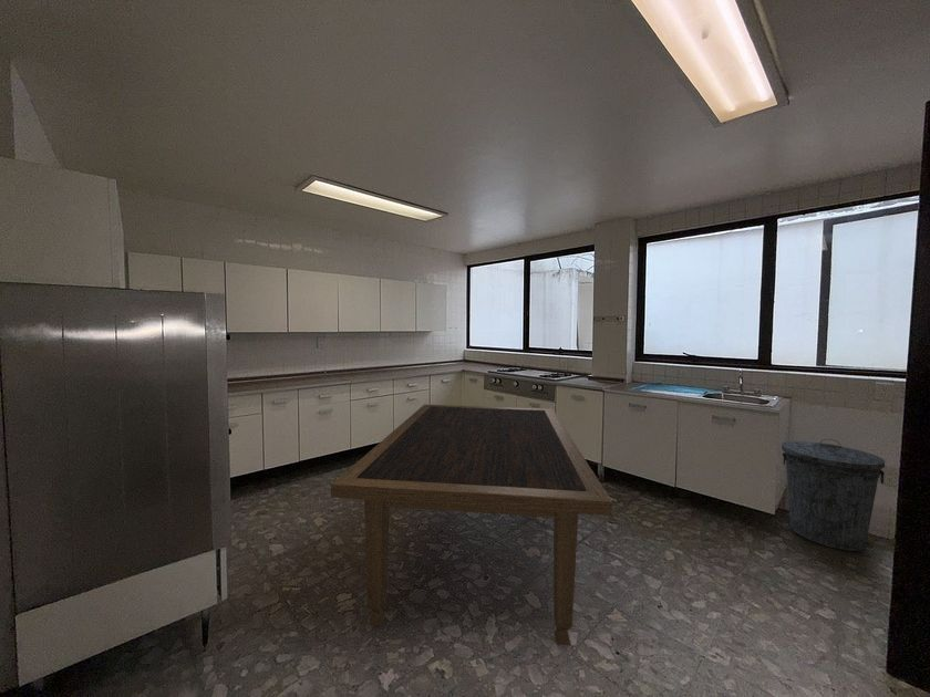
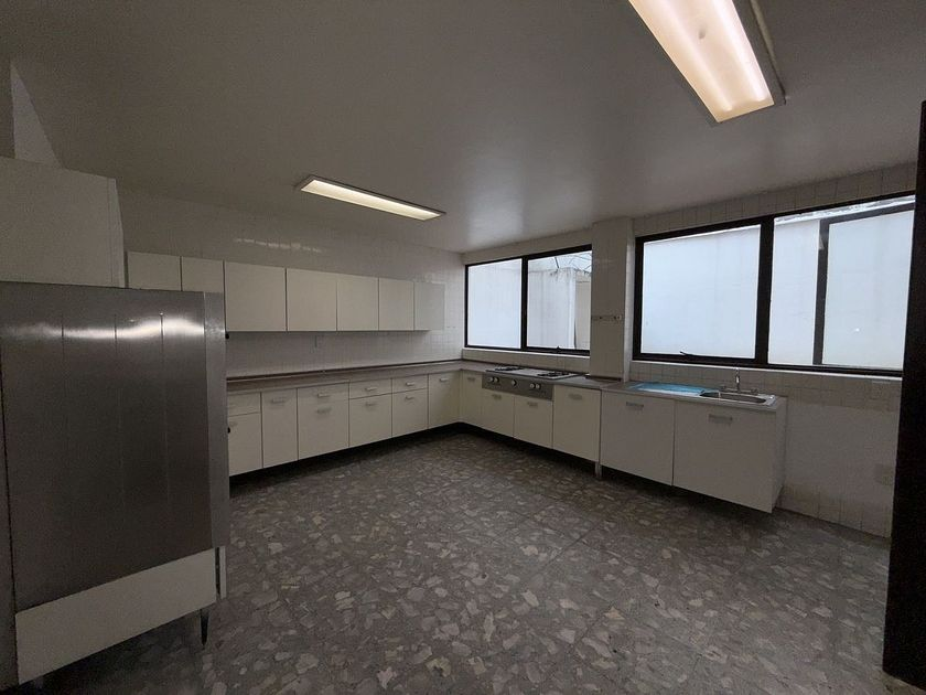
- dining table [330,404,613,646]
- trash can [781,438,886,552]
